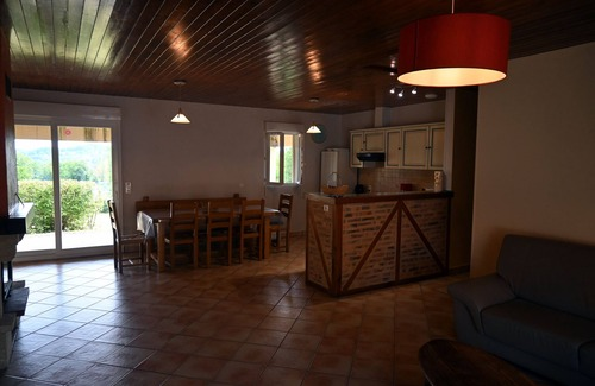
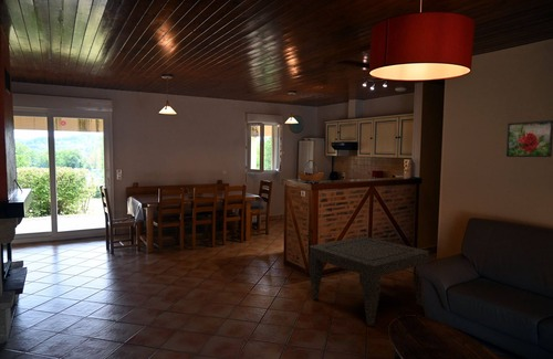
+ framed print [505,119,553,158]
+ coffee table [309,235,430,327]
